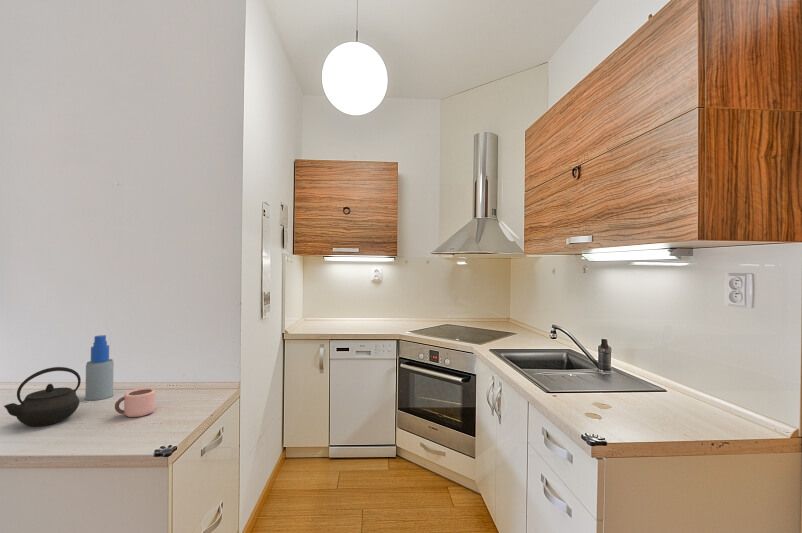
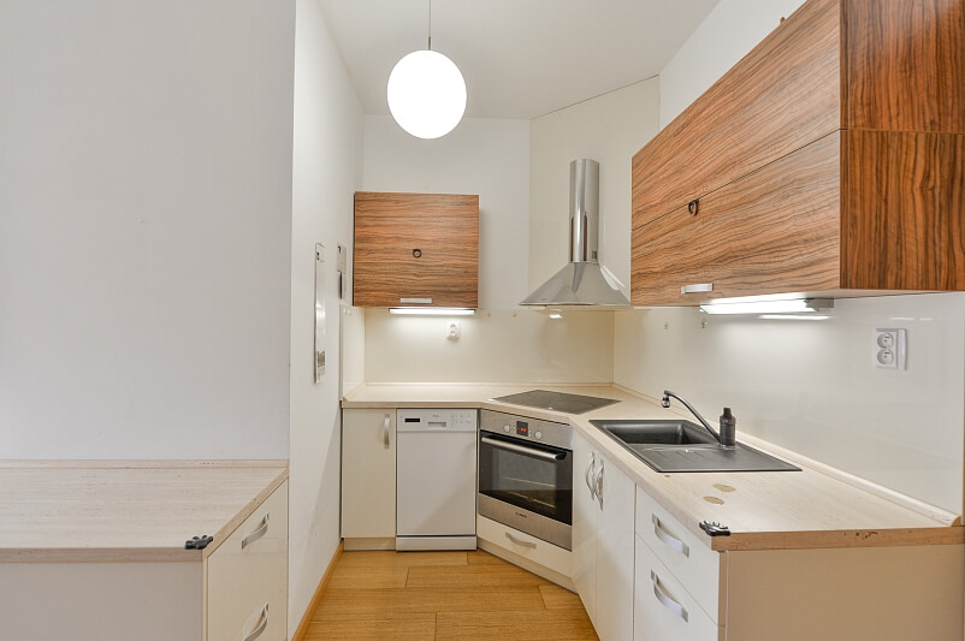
- kettle [3,366,82,427]
- spray bottle [84,334,115,401]
- mug [114,387,157,418]
